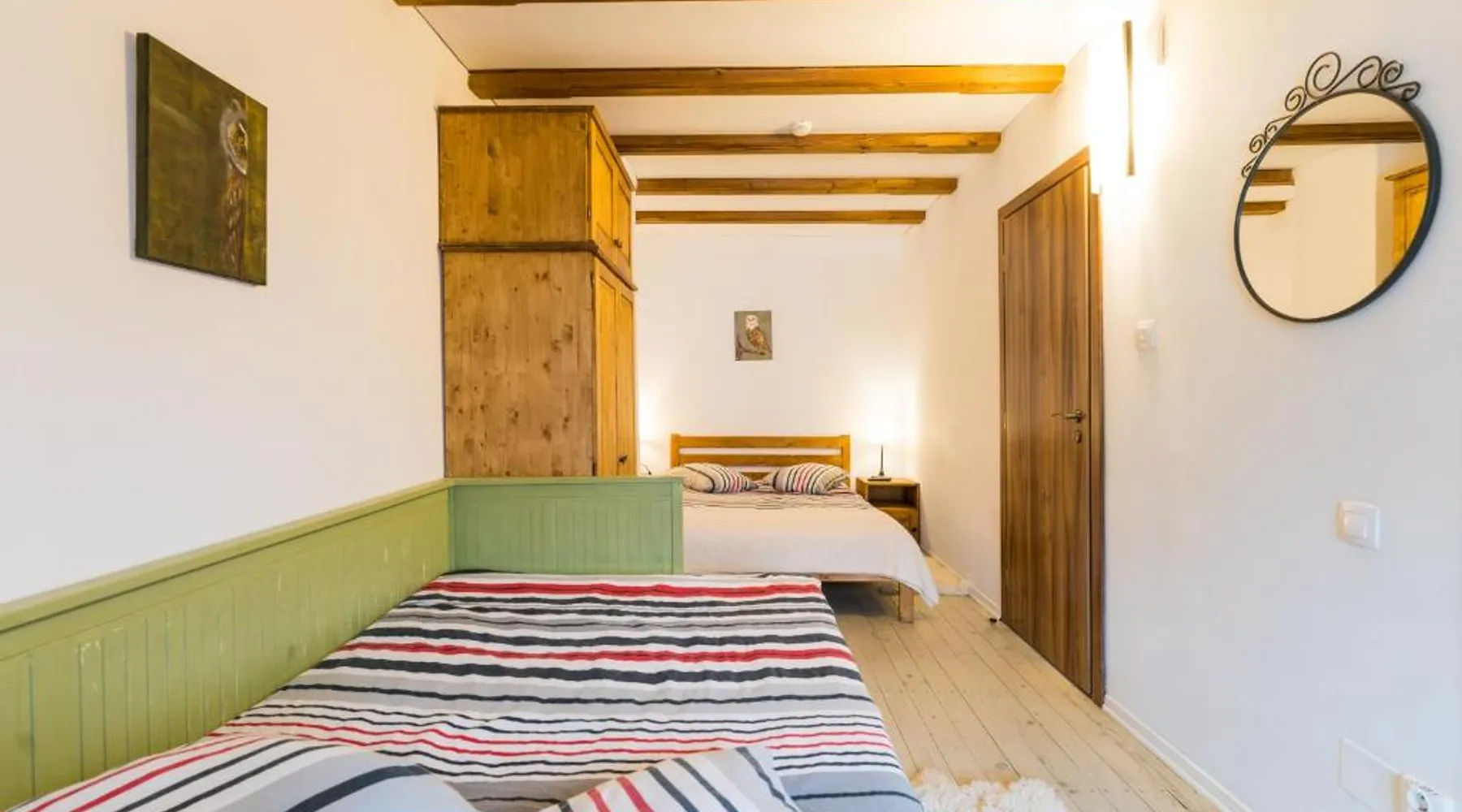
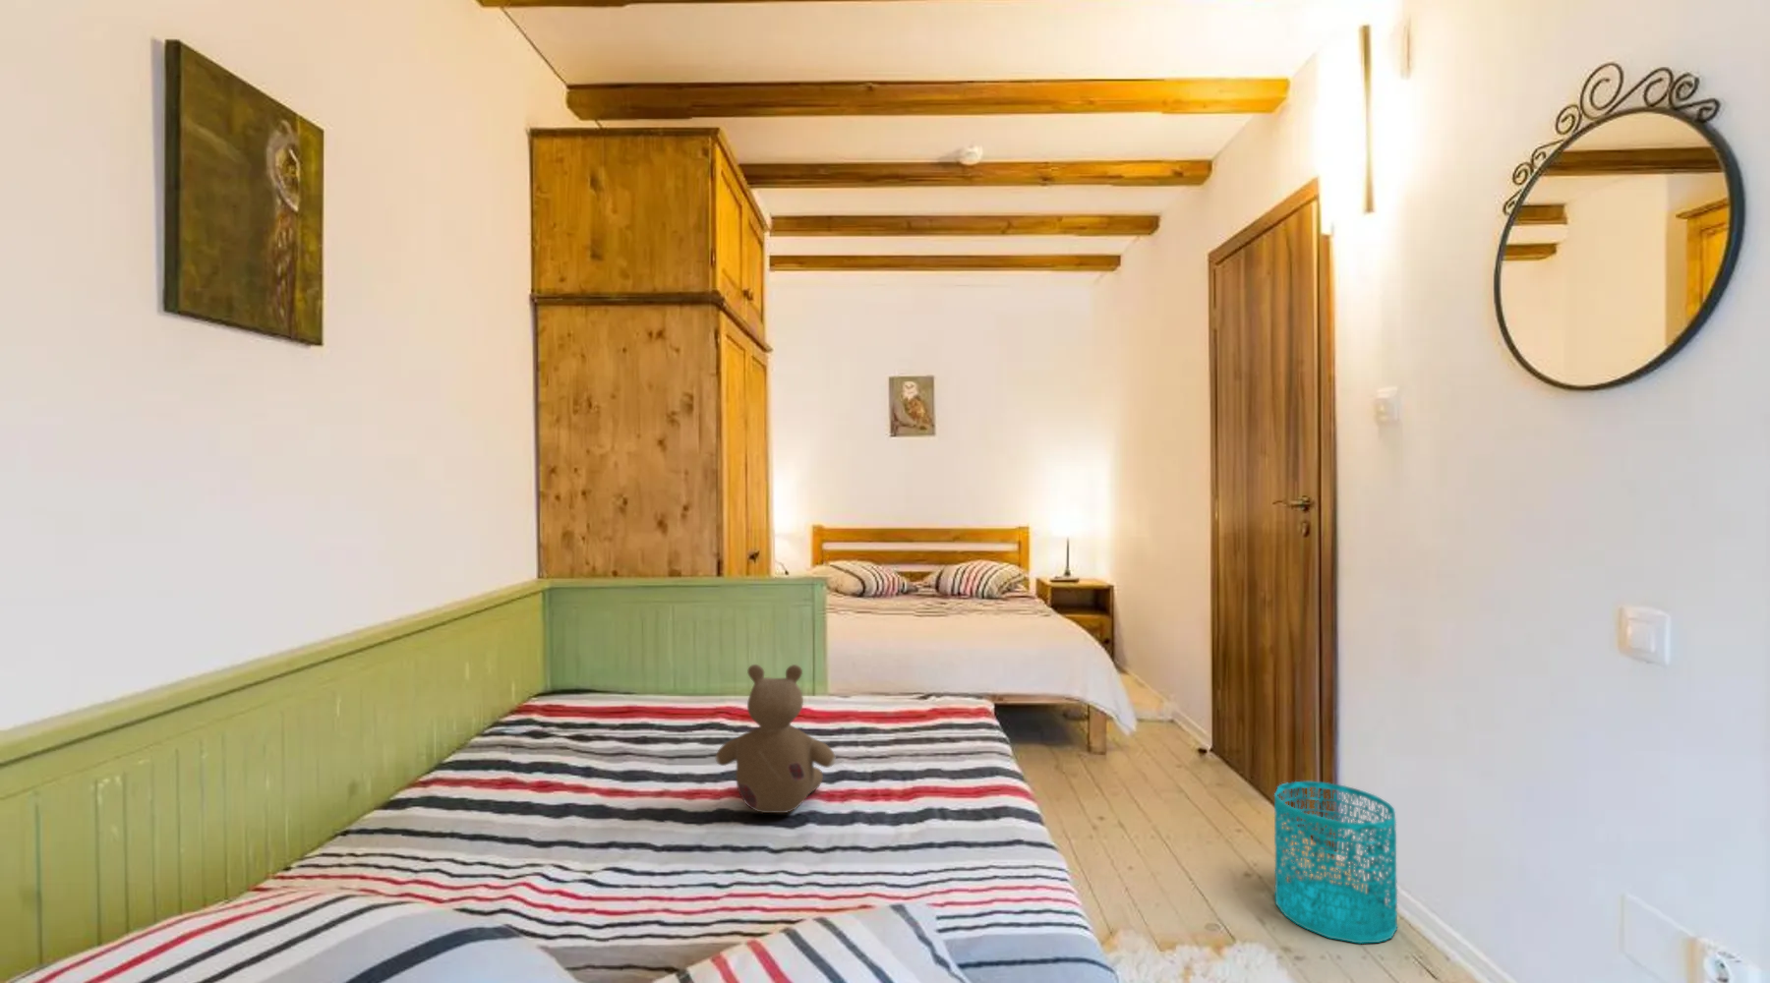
+ wastebasket [1274,781,1398,944]
+ stuffed bear [714,663,837,814]
